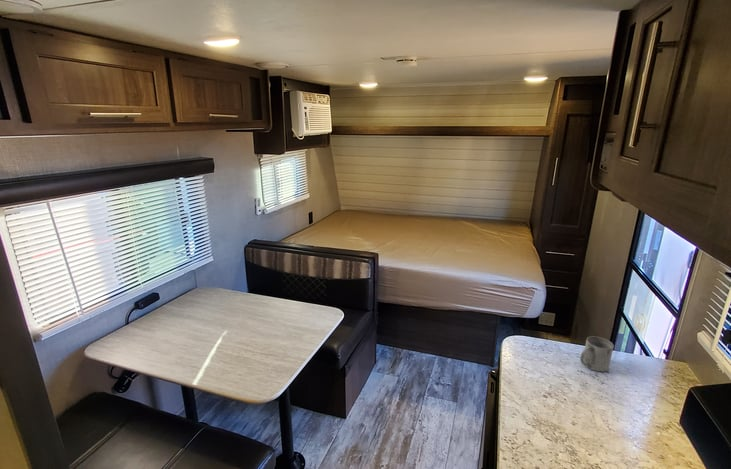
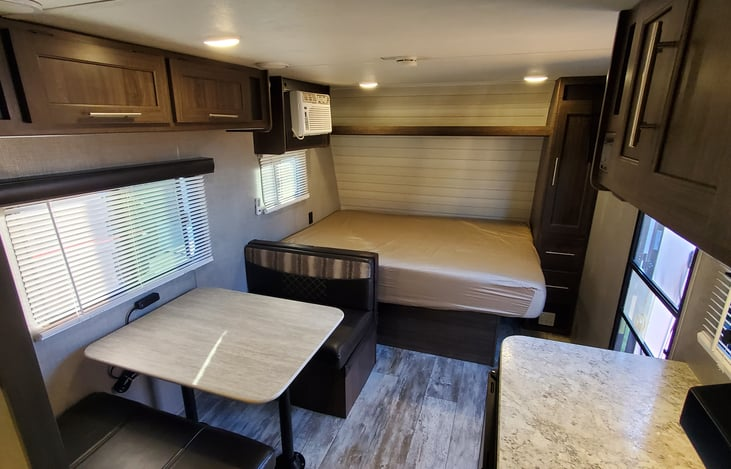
- mug [579,335,615,373]
